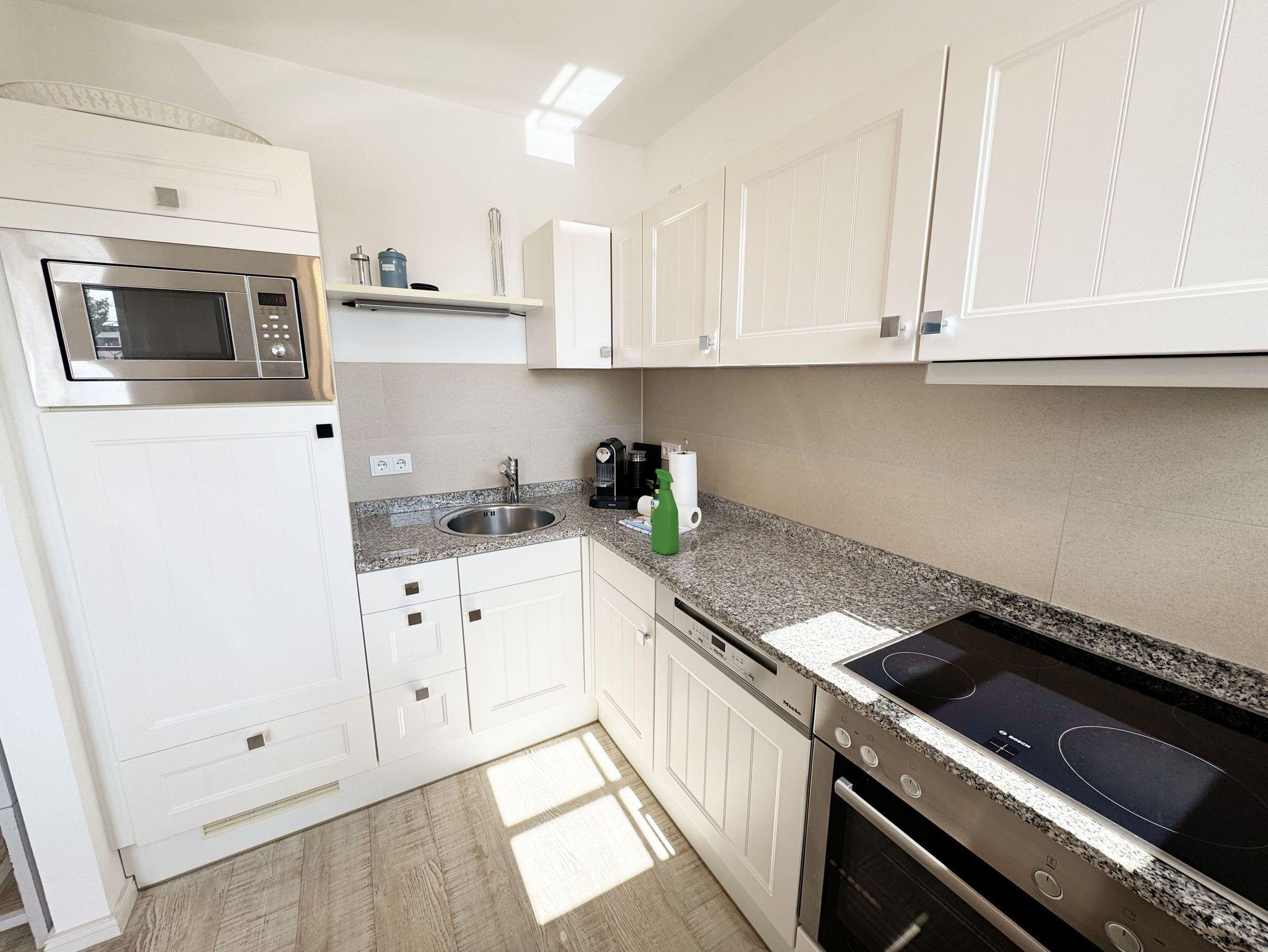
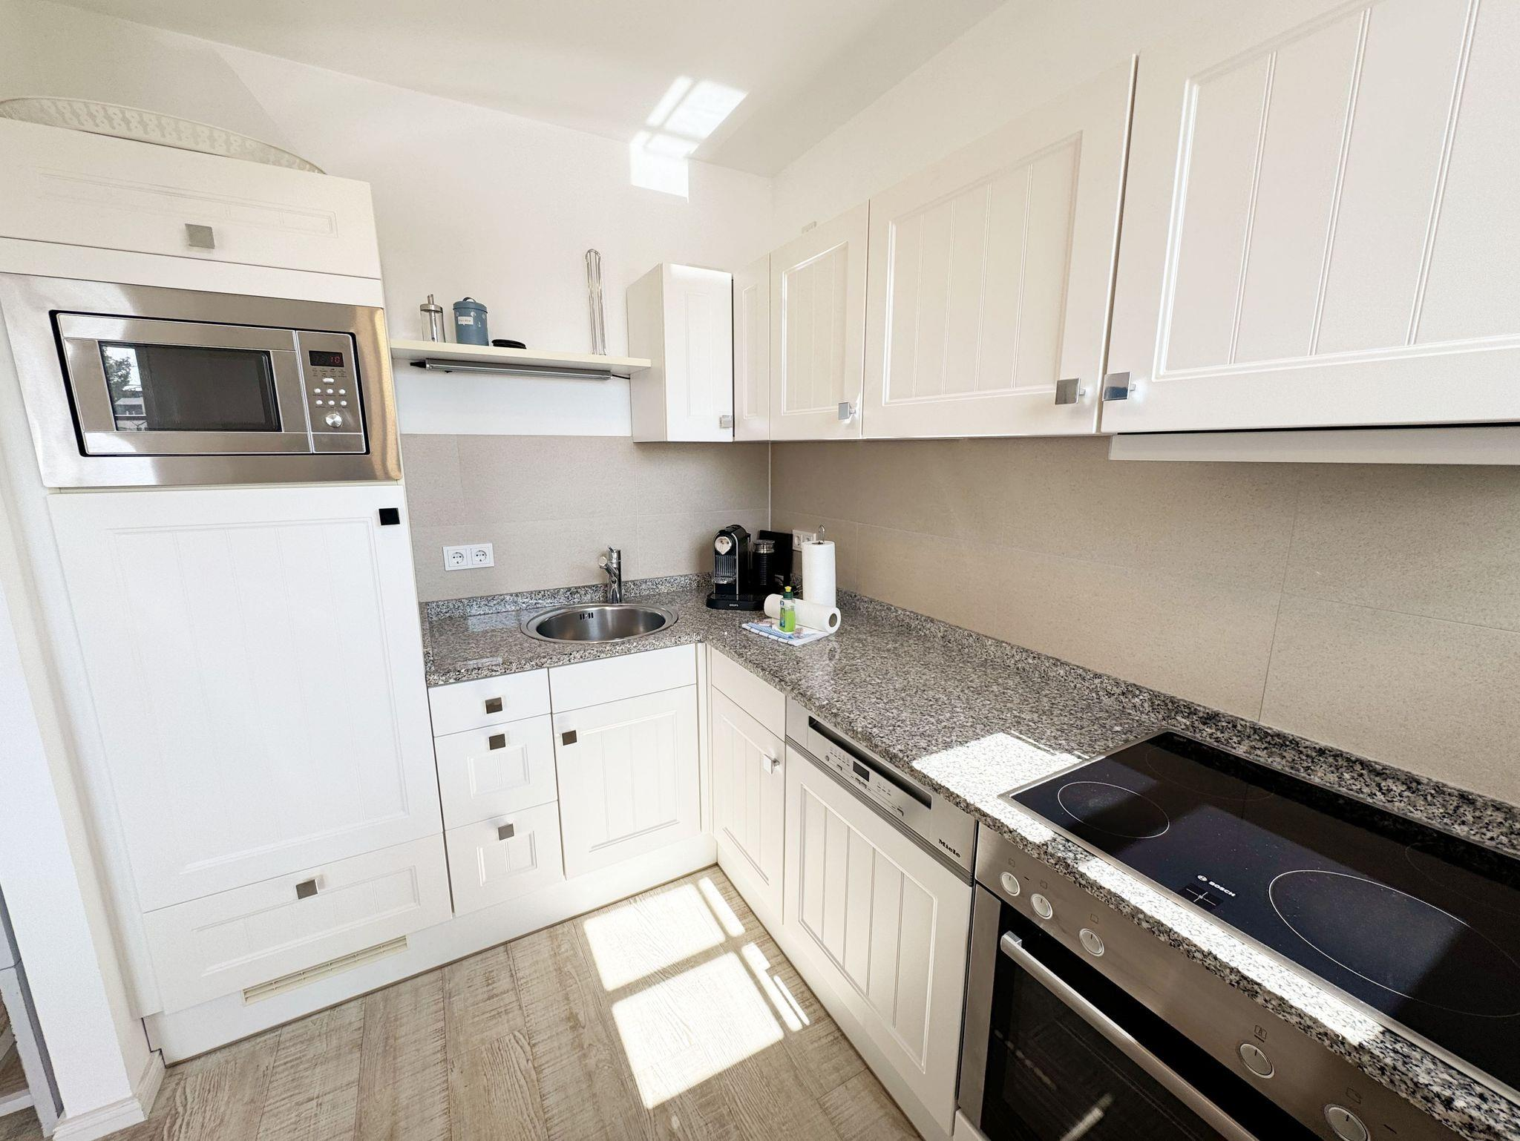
- spray bottle [651,469,680,555]
